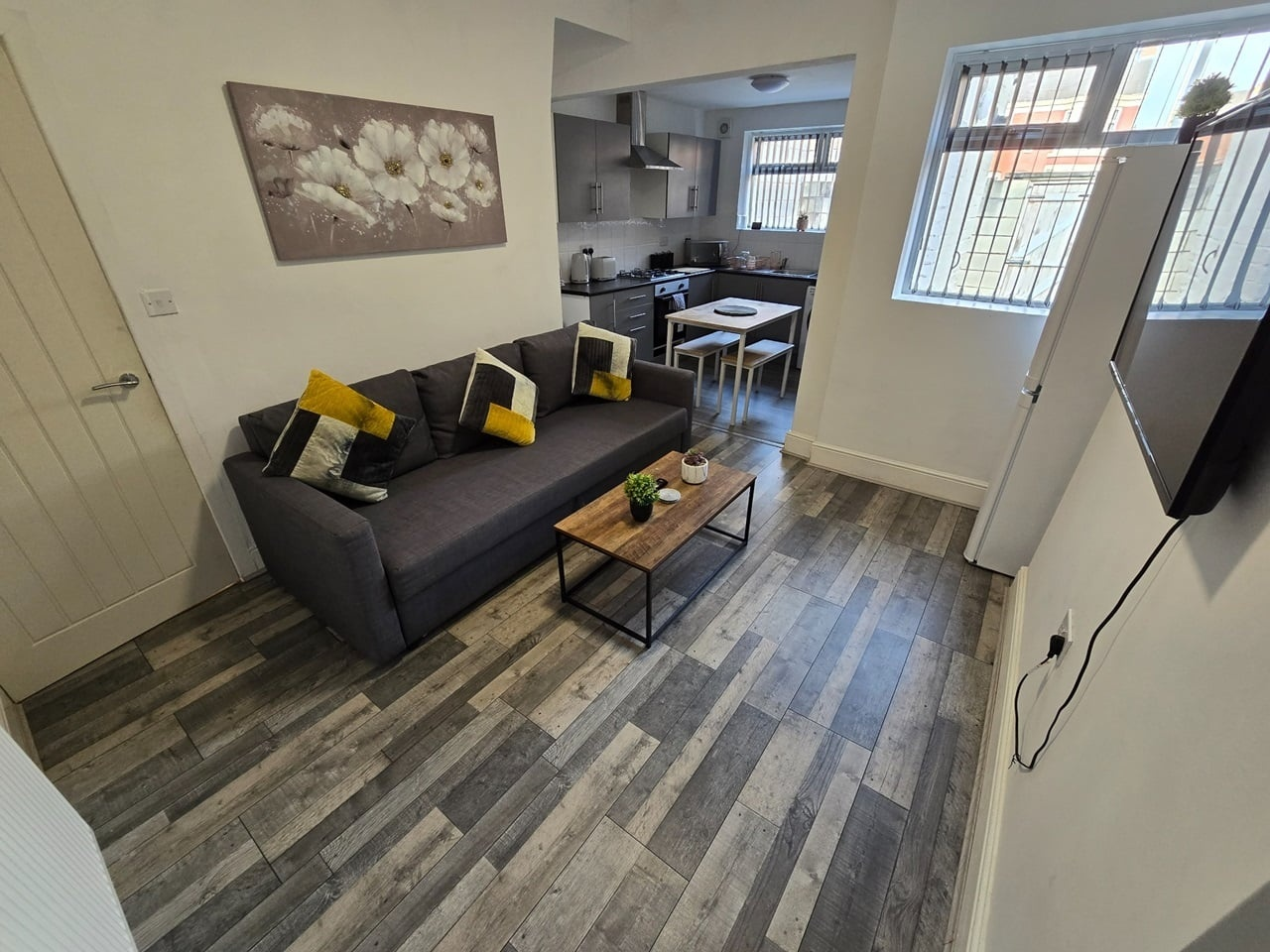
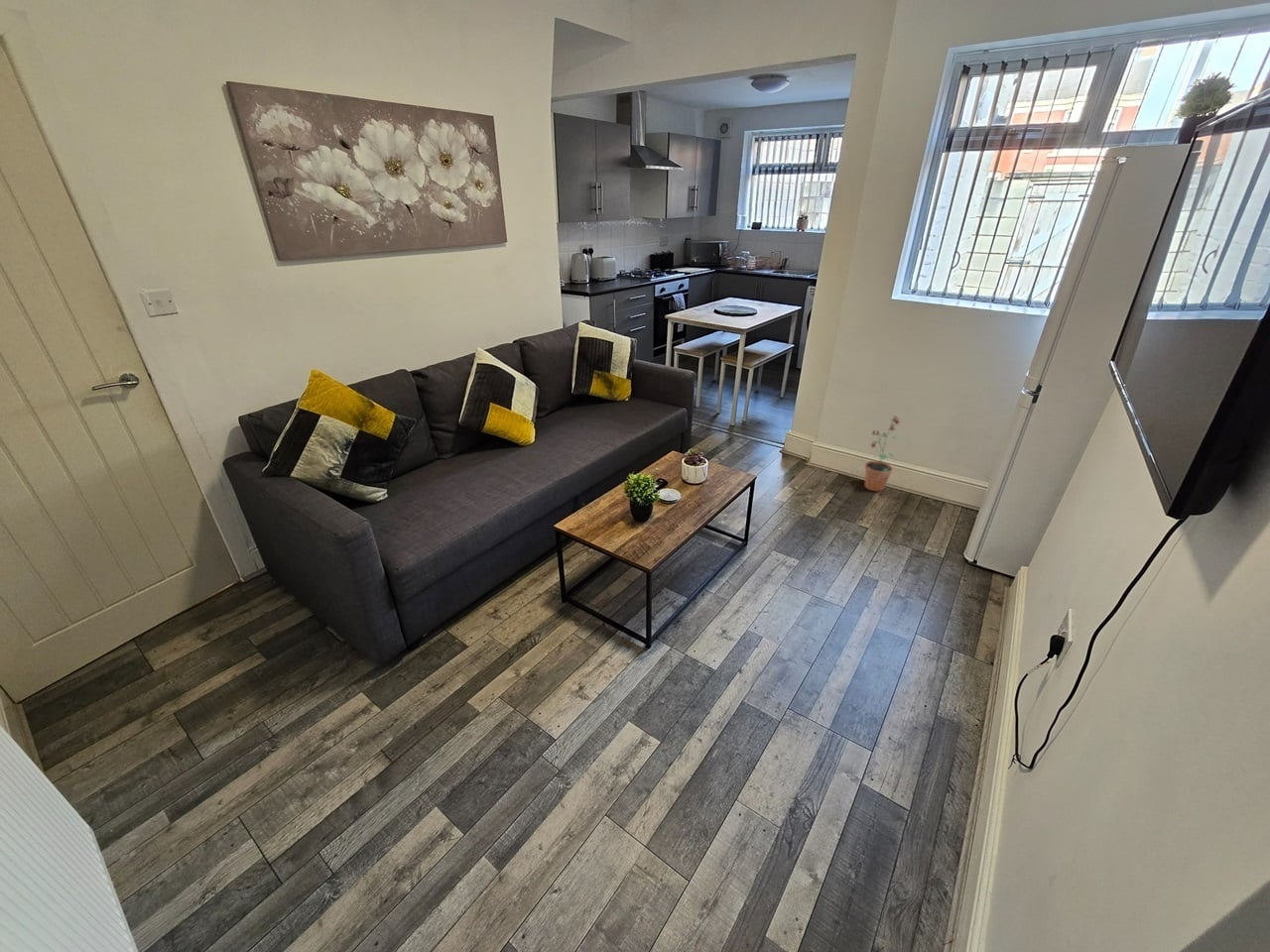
+ potted plant [864,415,901,492]
